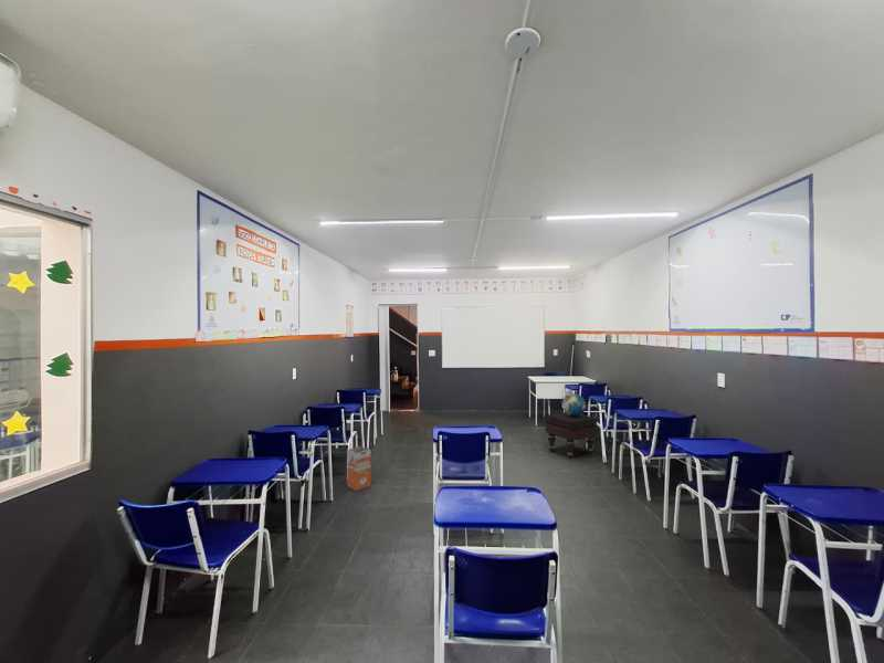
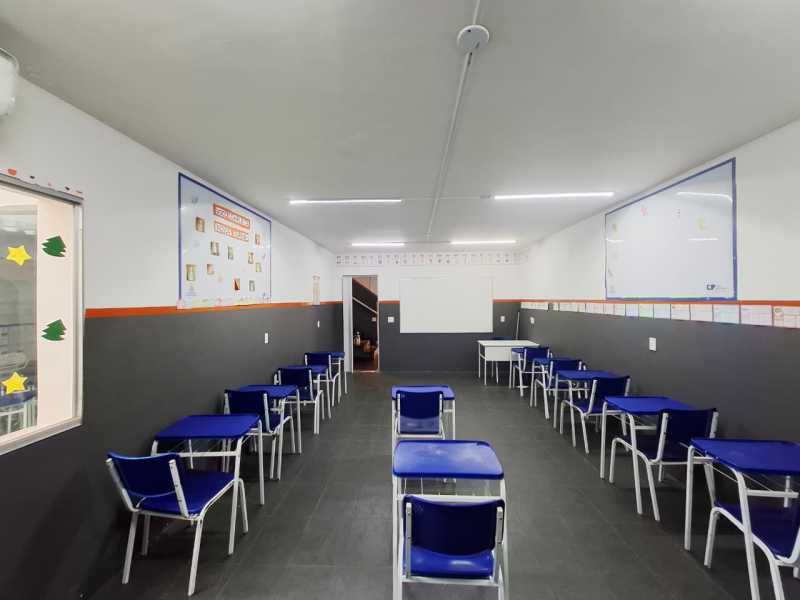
- waste bin [346,445,371,492]
- globe [561,392,587,417]
- ottoman [545,411,598,460]
